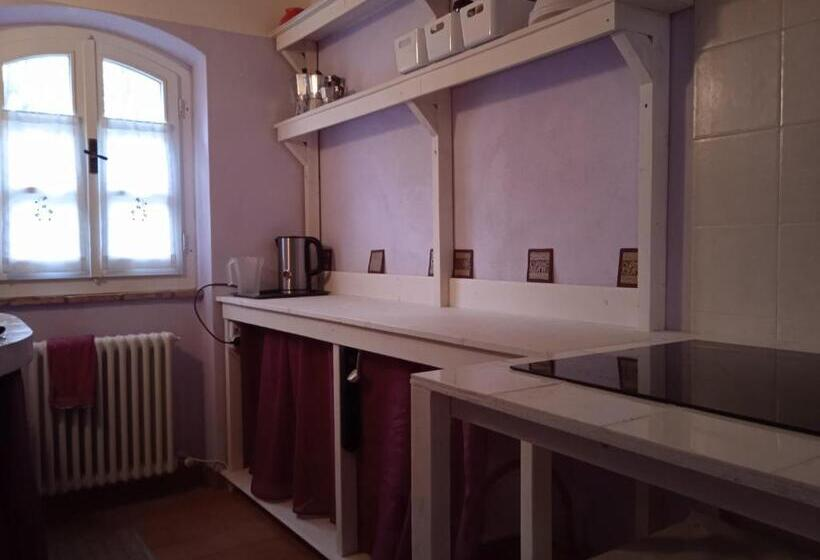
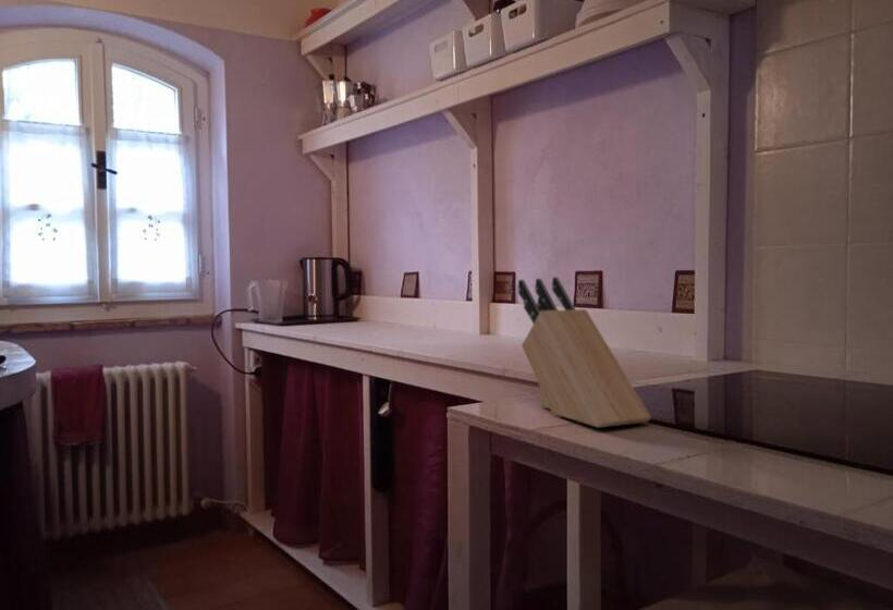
+ knife block [517,276,652,429]
